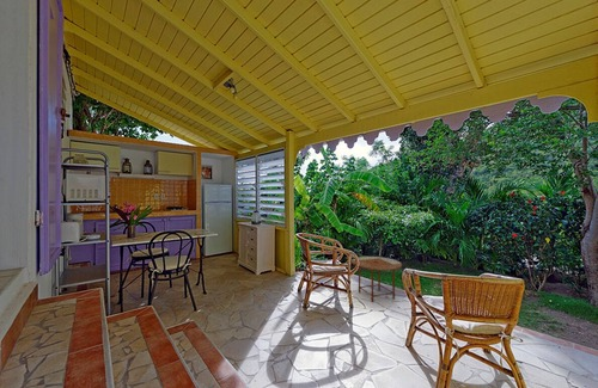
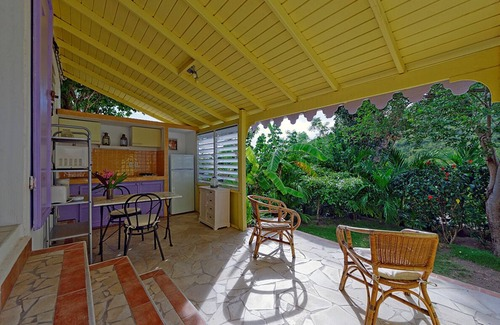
- side table [350,255,403,303]
